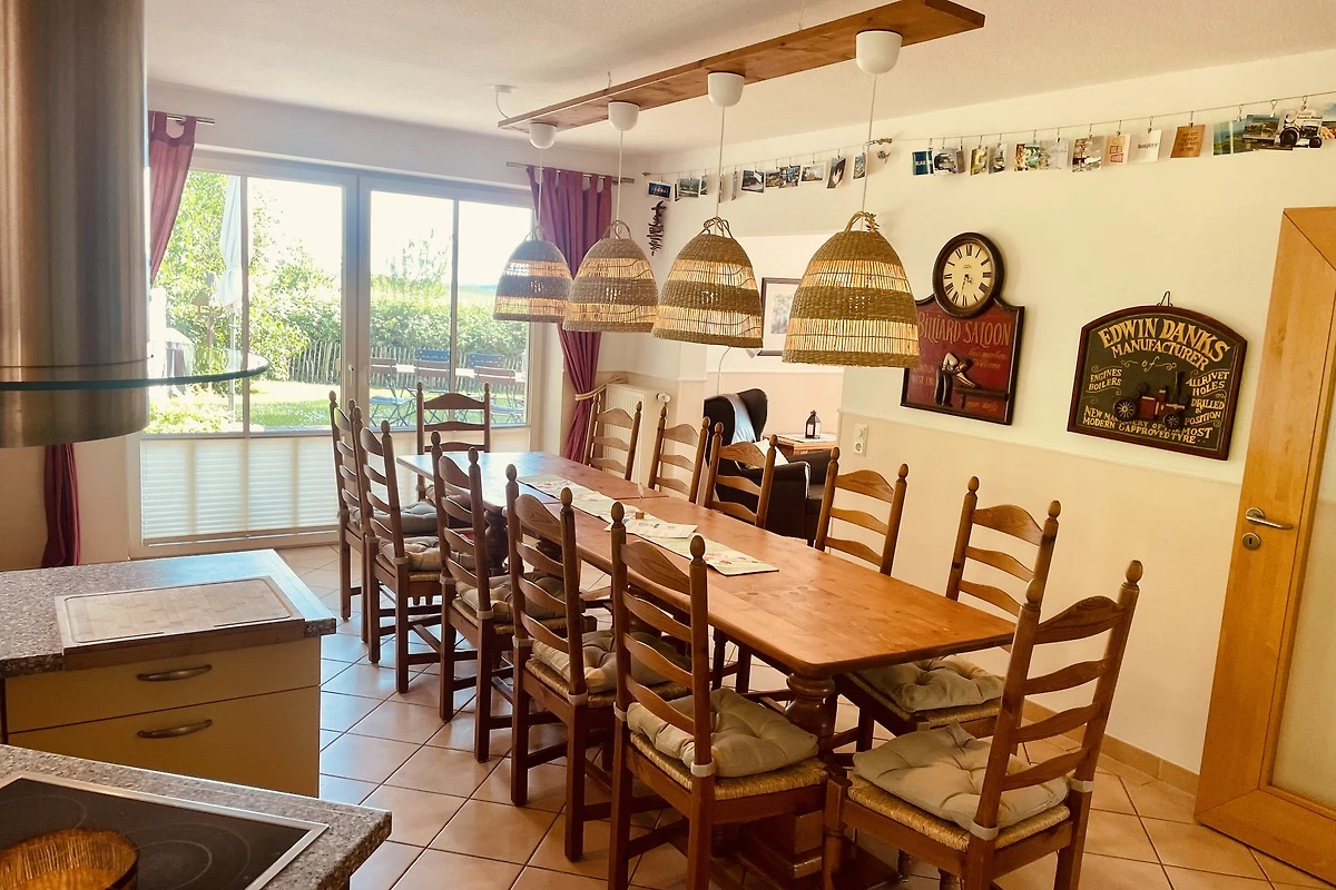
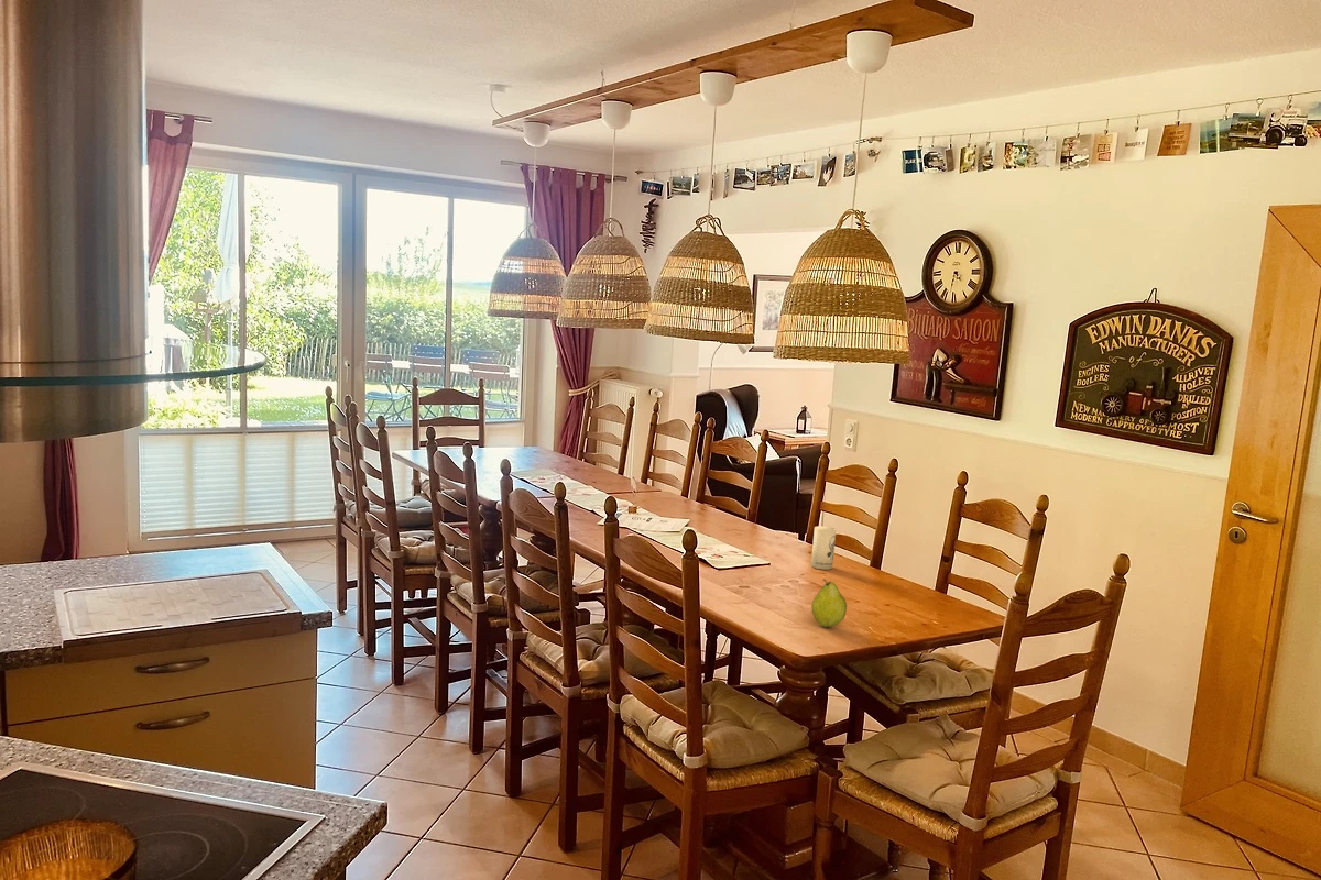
+ candle [810,525,837,571]
+ fruit [810,579,848,628]
